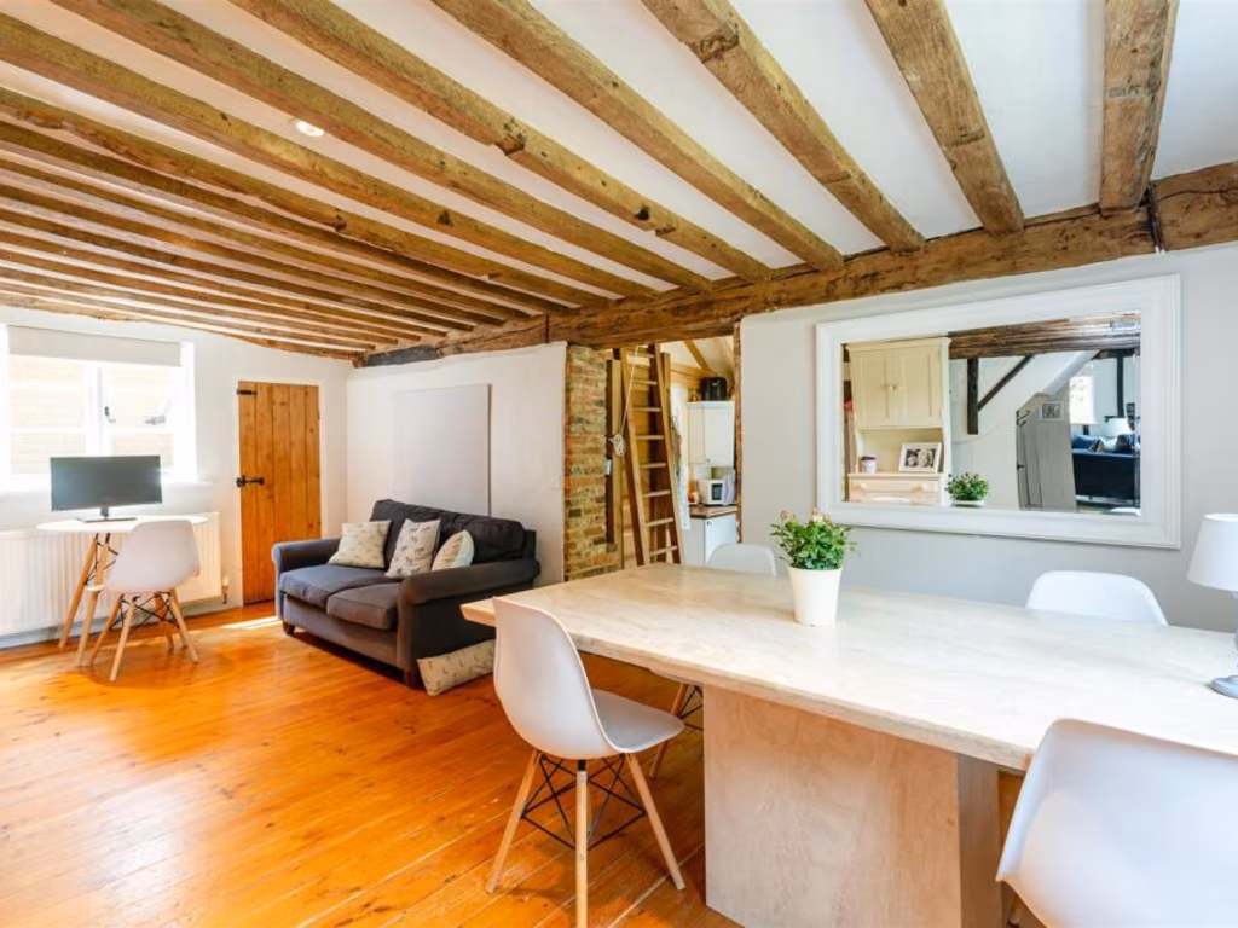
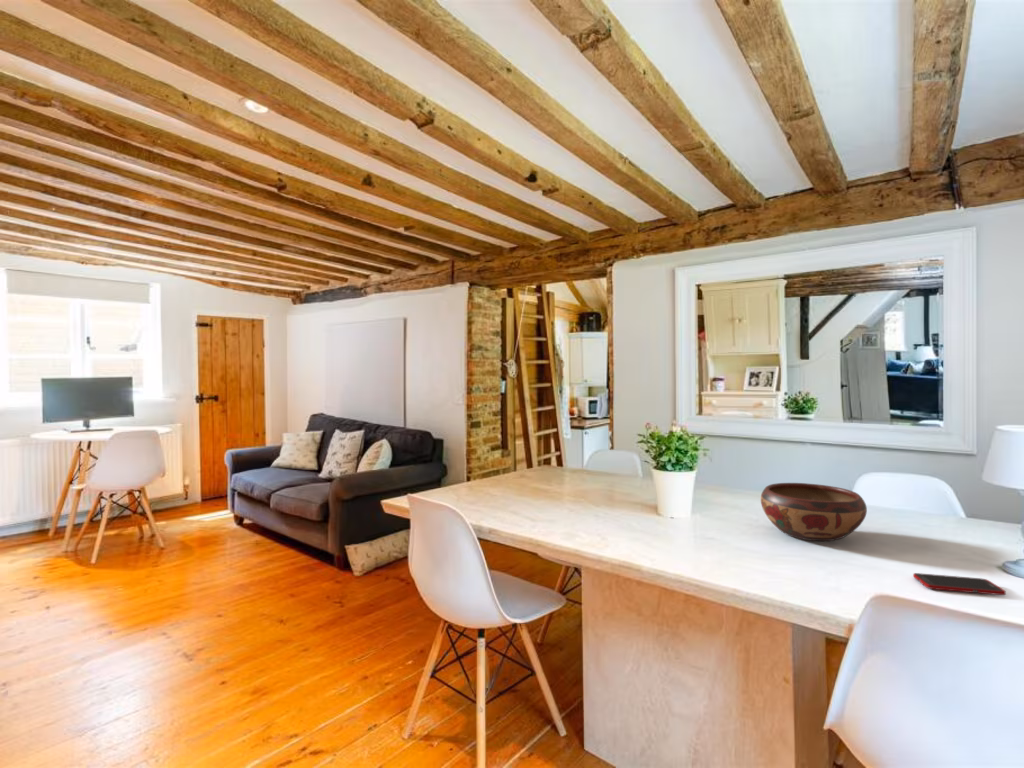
+ decorative bowl [760,482,868,542]
+ cell phone [912,572,1007,596]
